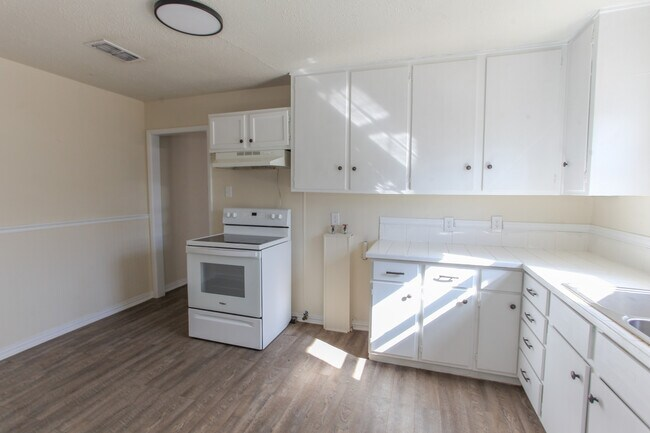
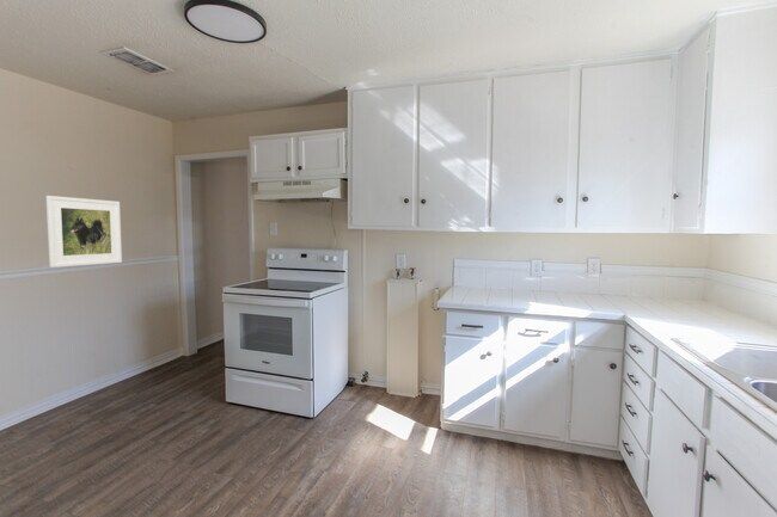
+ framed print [45,195,123,269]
